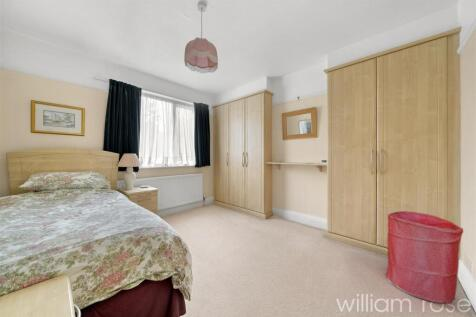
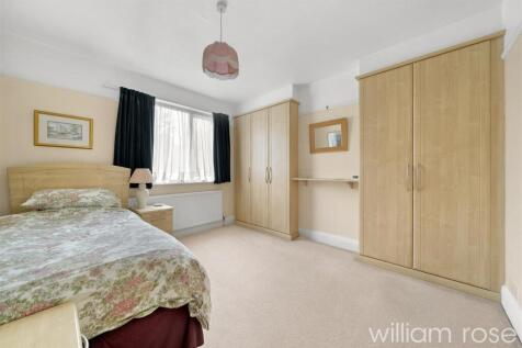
- laundry hamper [385,210,464,304]
